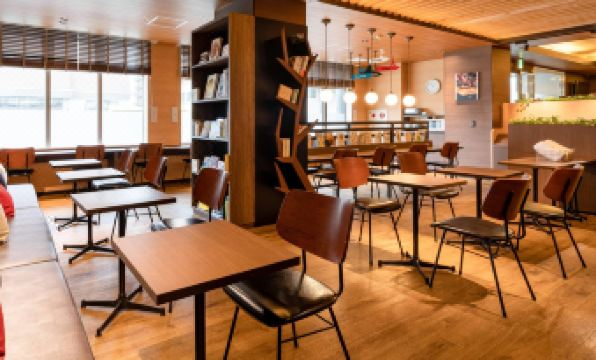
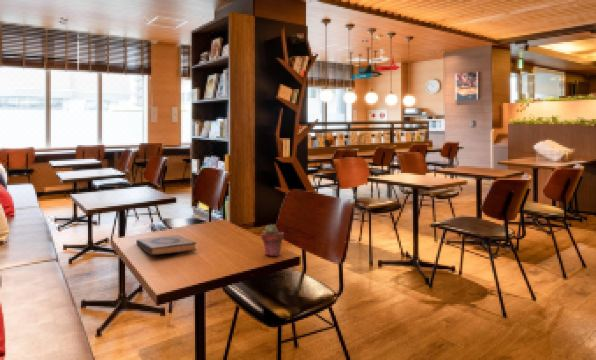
+ hardback book [135,234,198,256]
+ potted succulent [260,223,285,257]
